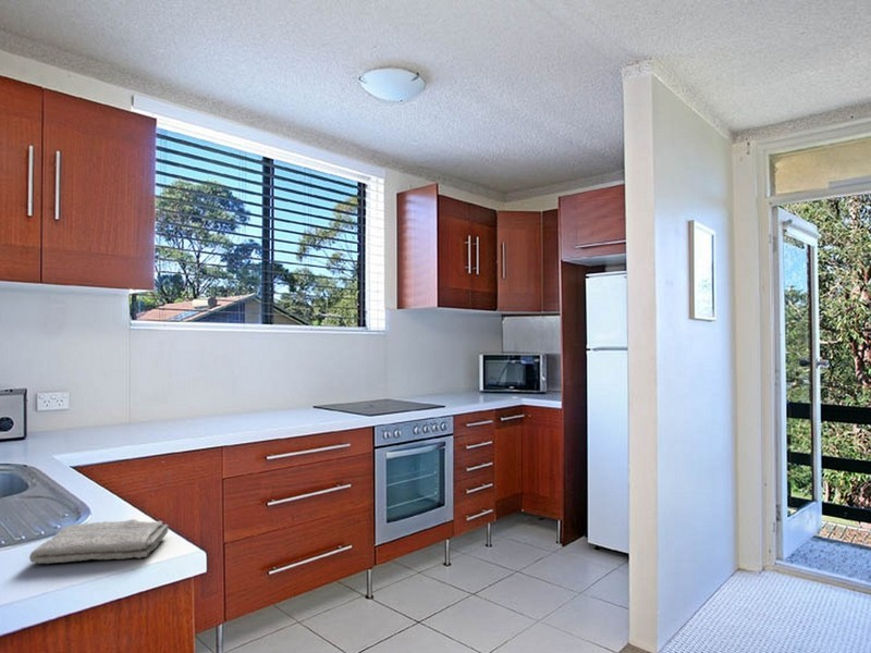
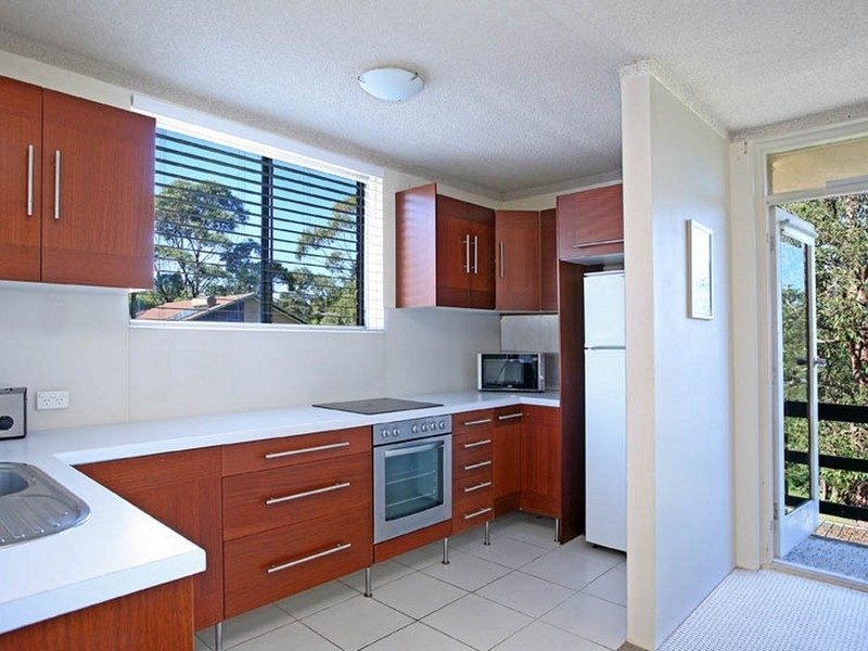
- washcloth [28,518,170,565]
